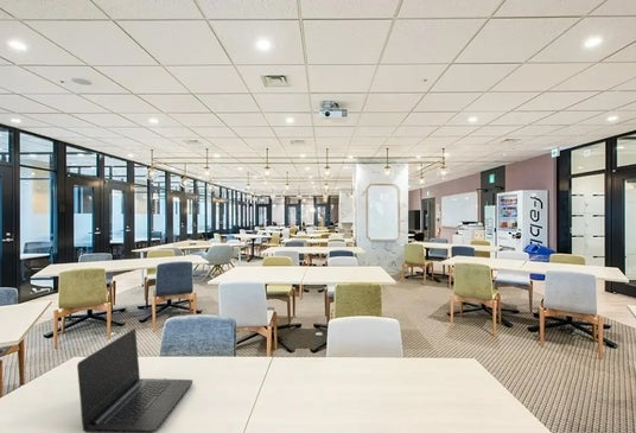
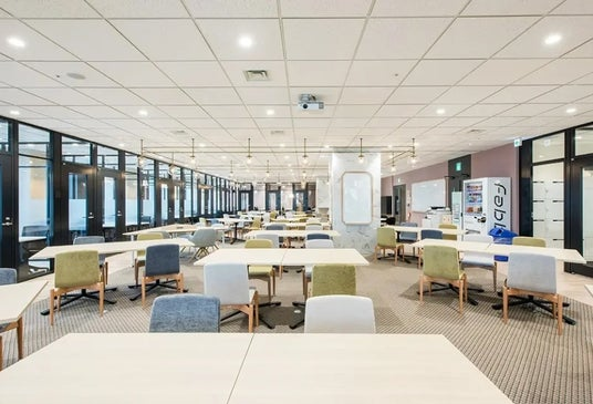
- laptop [76,327,193,433]
